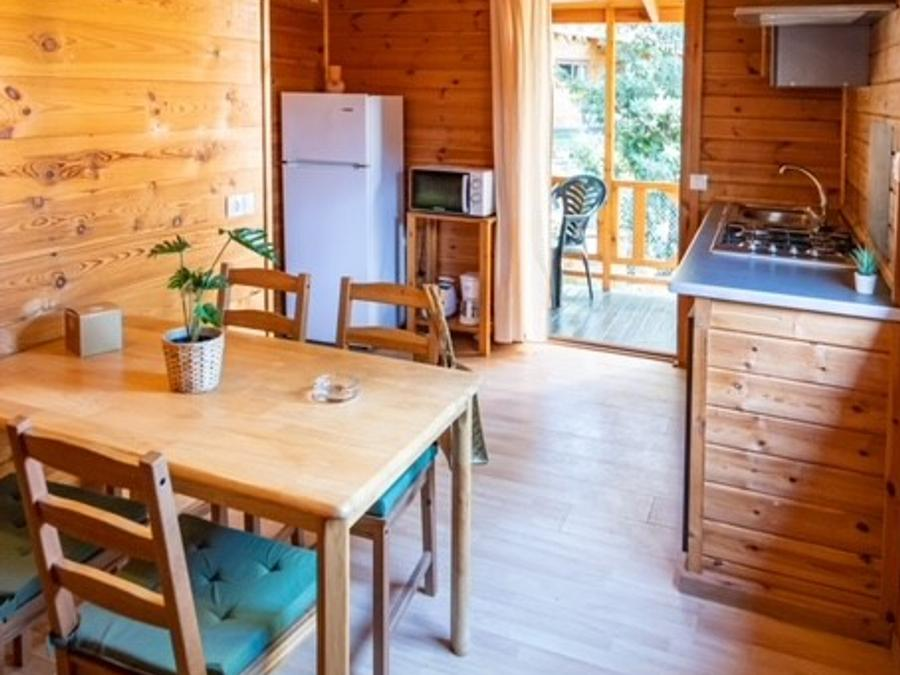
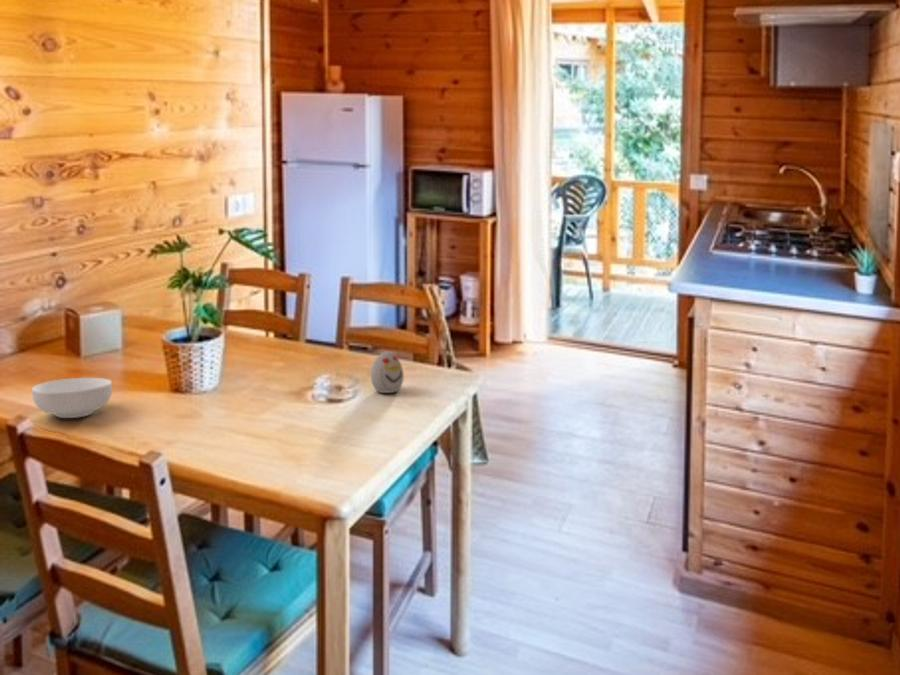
+ cereal bowl [31,377,113,419]
+ decorative egg [370,350,405,394]
